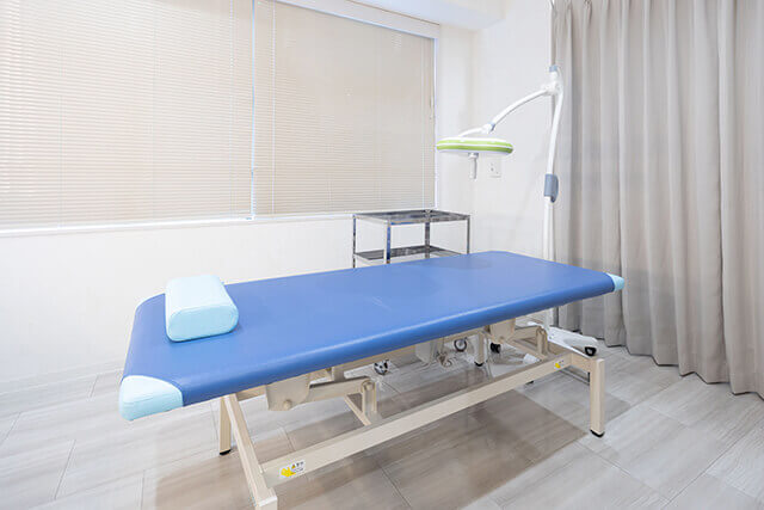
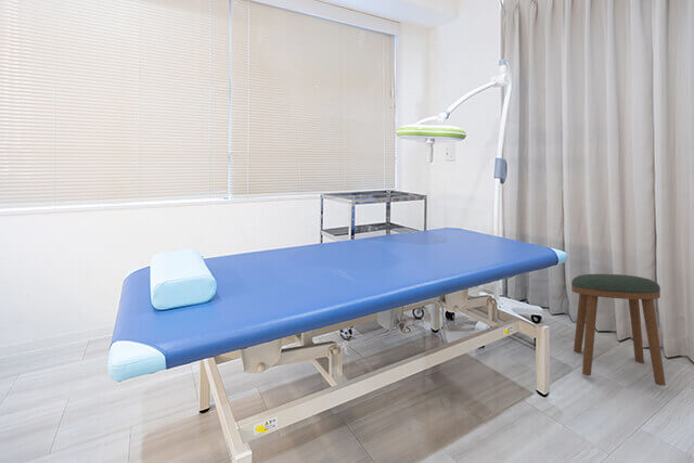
+ stool [570,273,667,387]
